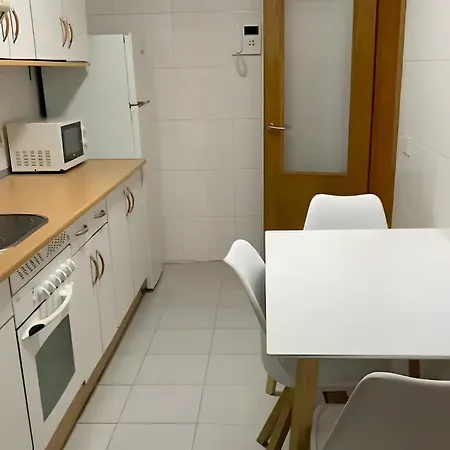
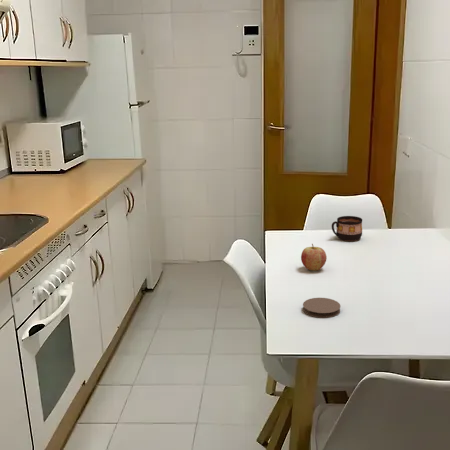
+ coaster [302,297,341,319]
+ cup [331,215,363,242]
+ fruit [300,243,328,272]
